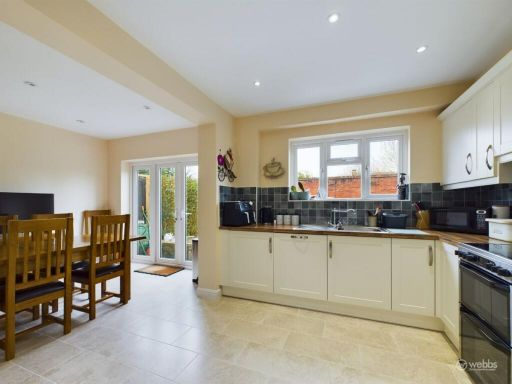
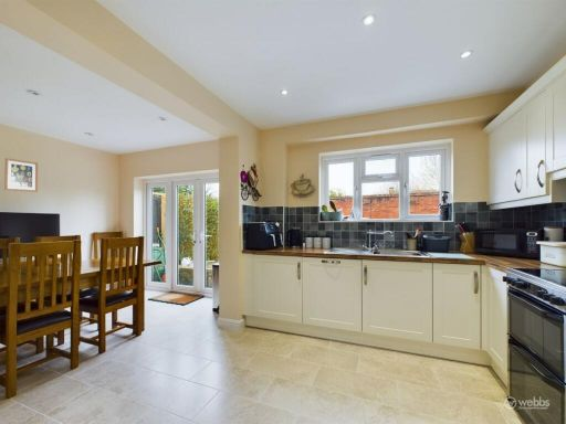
+ wall art [4,157,39,193]
